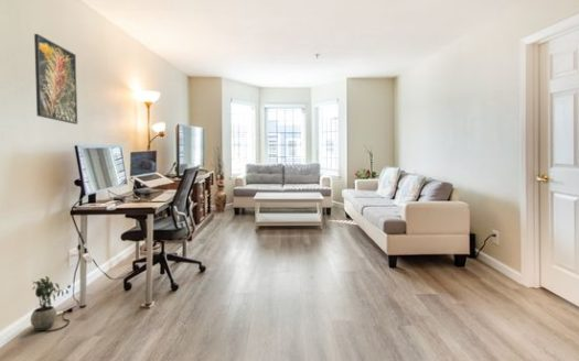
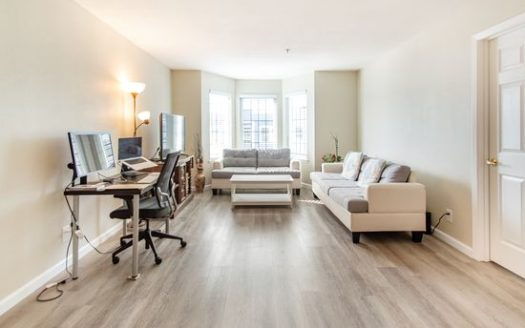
- potted plant [30,275,72,331]
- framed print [33,33,78,125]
